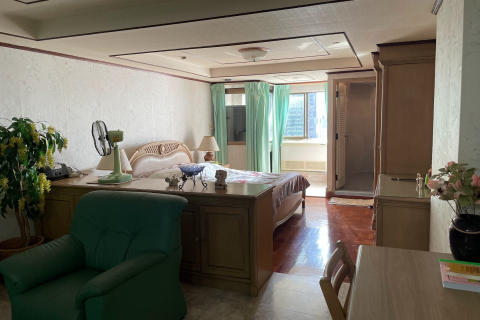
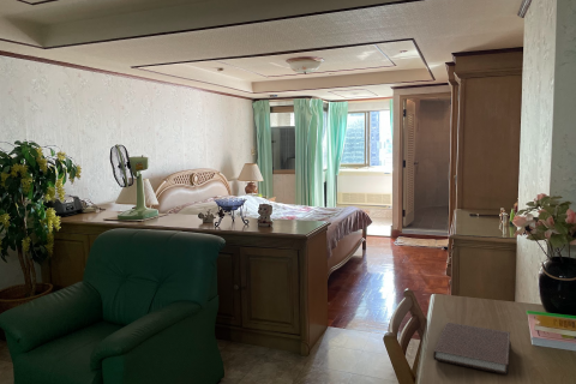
+ notebook [432,322,511,376]
